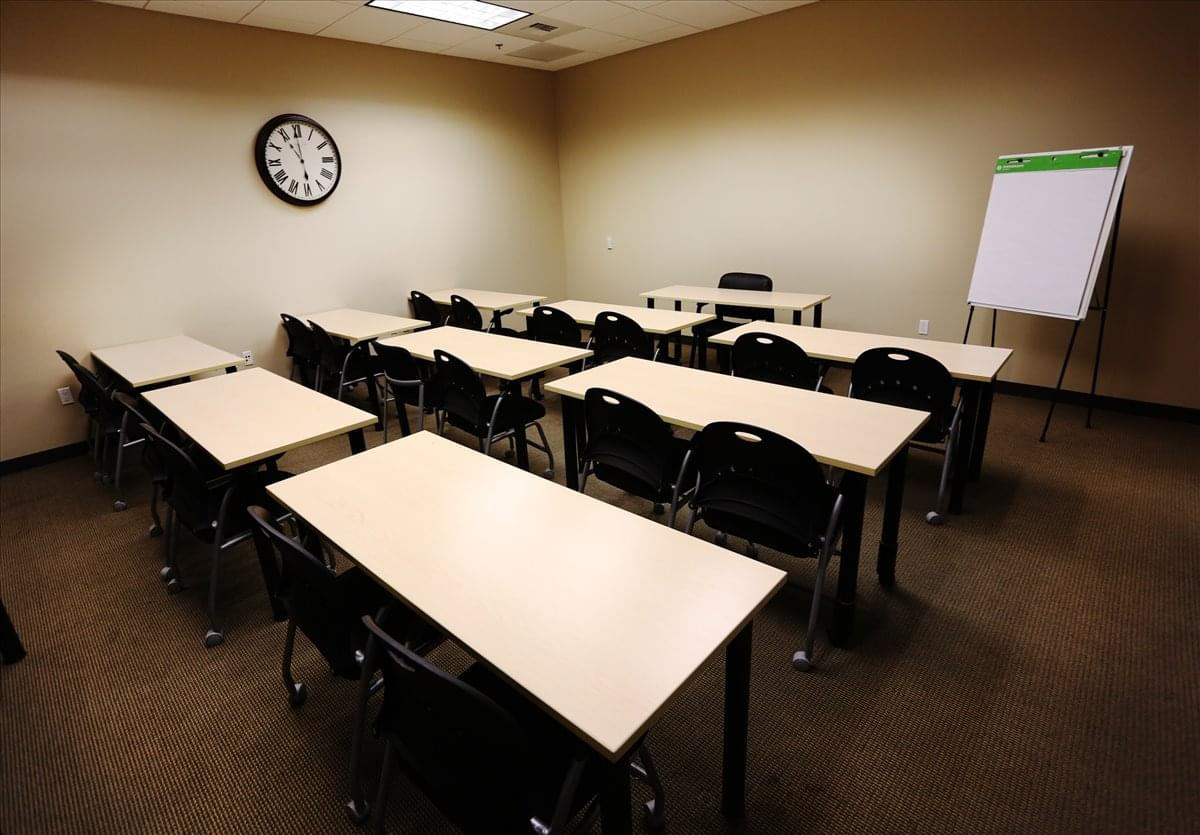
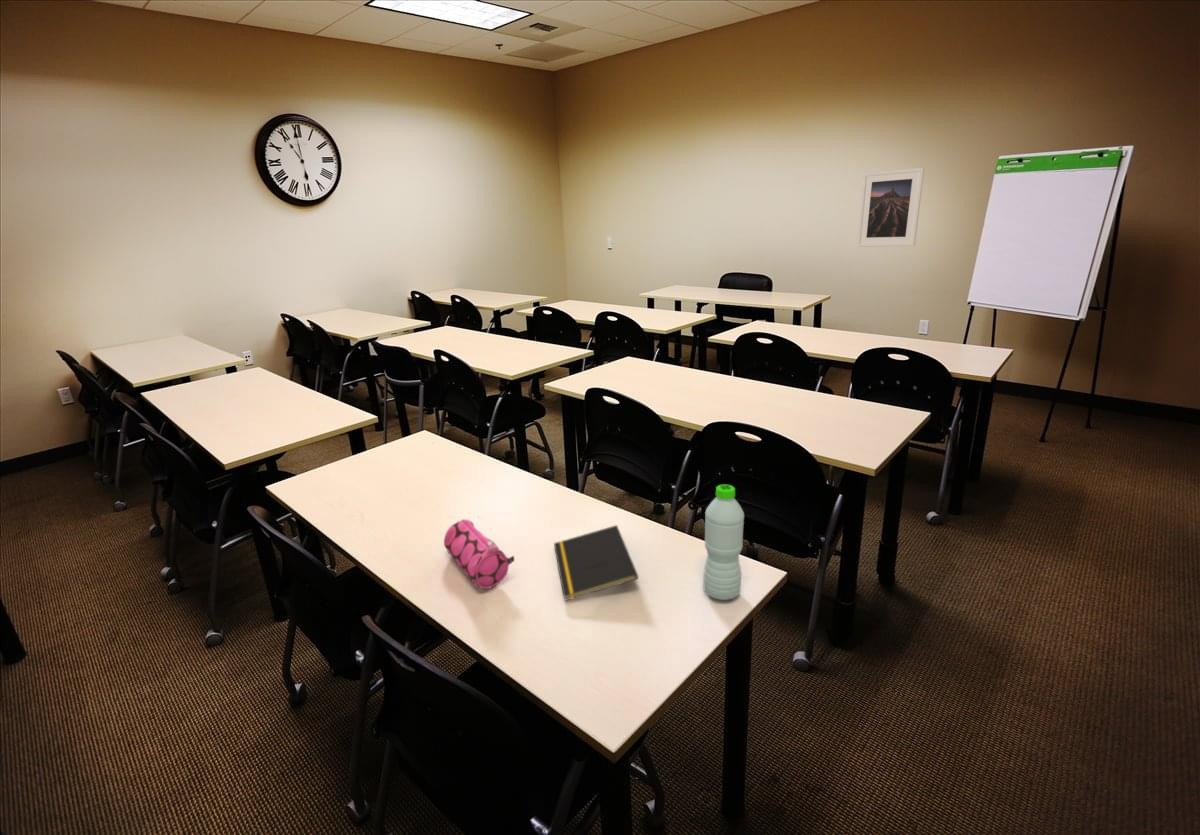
+ pencil case [443,518,515,590]
+ water bottle [702,484,745,601]
+ notepad [553,524,640,602]
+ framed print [856,167,925,248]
